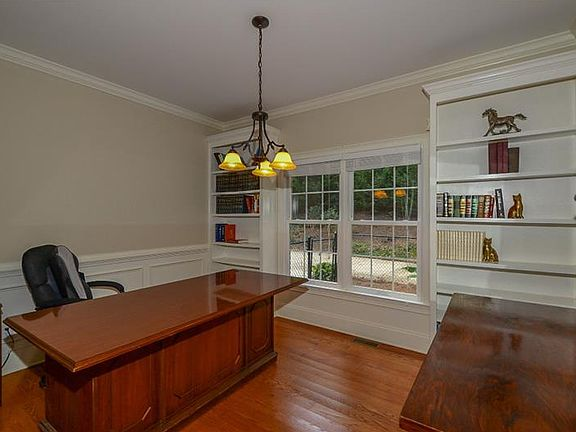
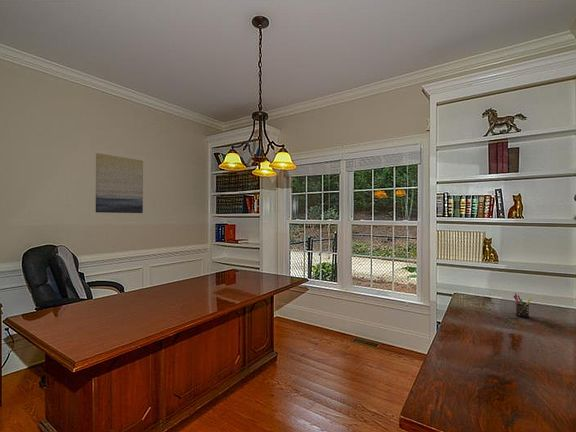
+ wall art [95,152,144,214]
+ pen holder [513,293,533,319]
